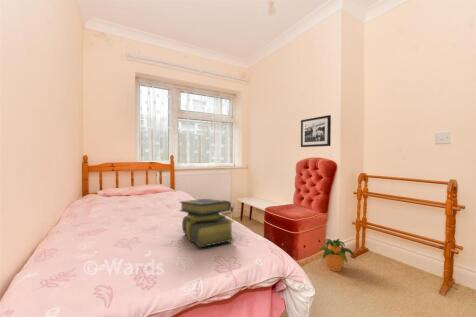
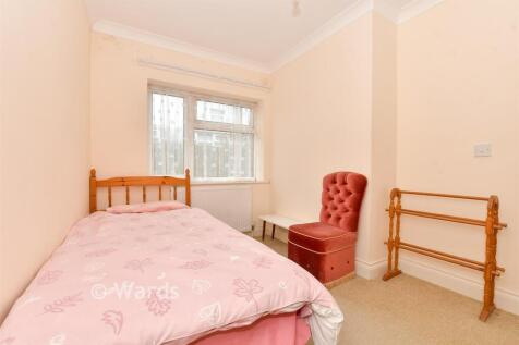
- picture frame [300,114,332,148]
- potted plant [316,238,356,272]
- stack of books [179,198,235,248]
